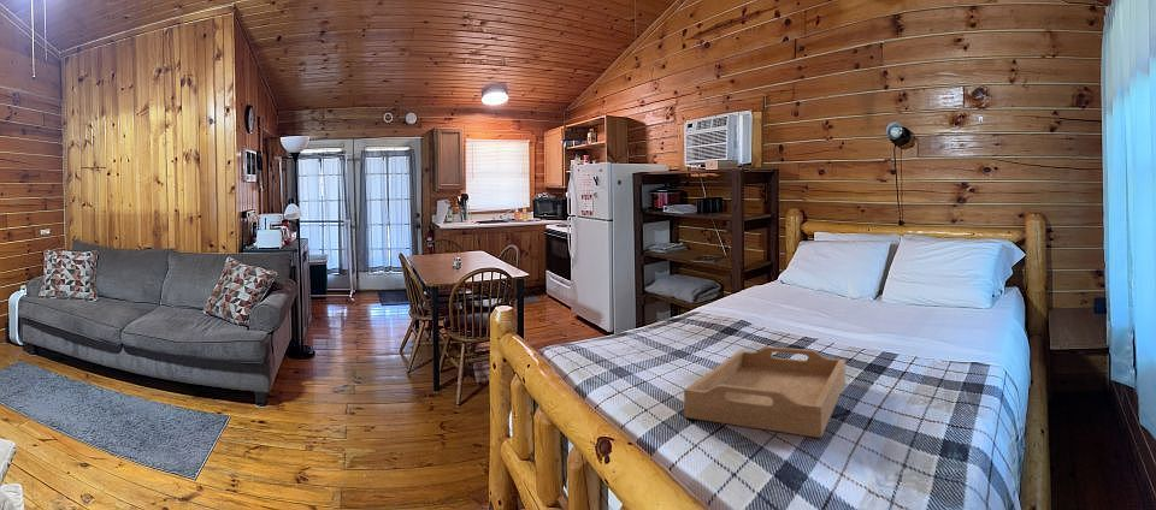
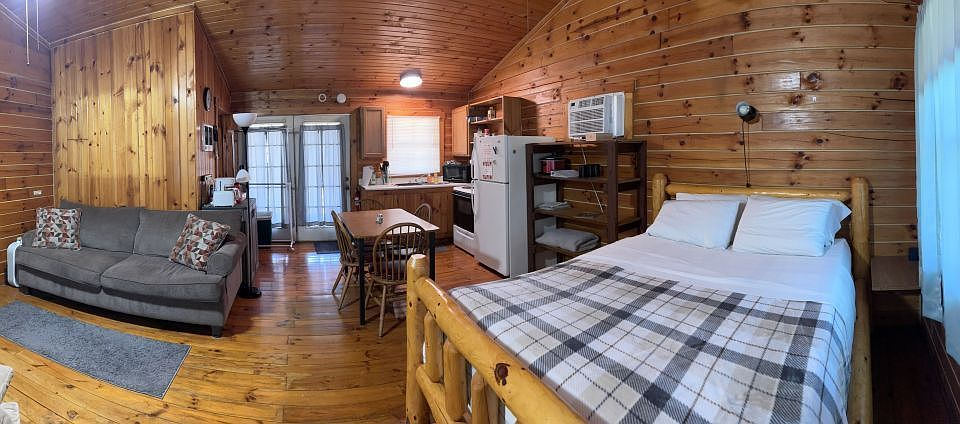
- serving tray [683,345,847,439]
